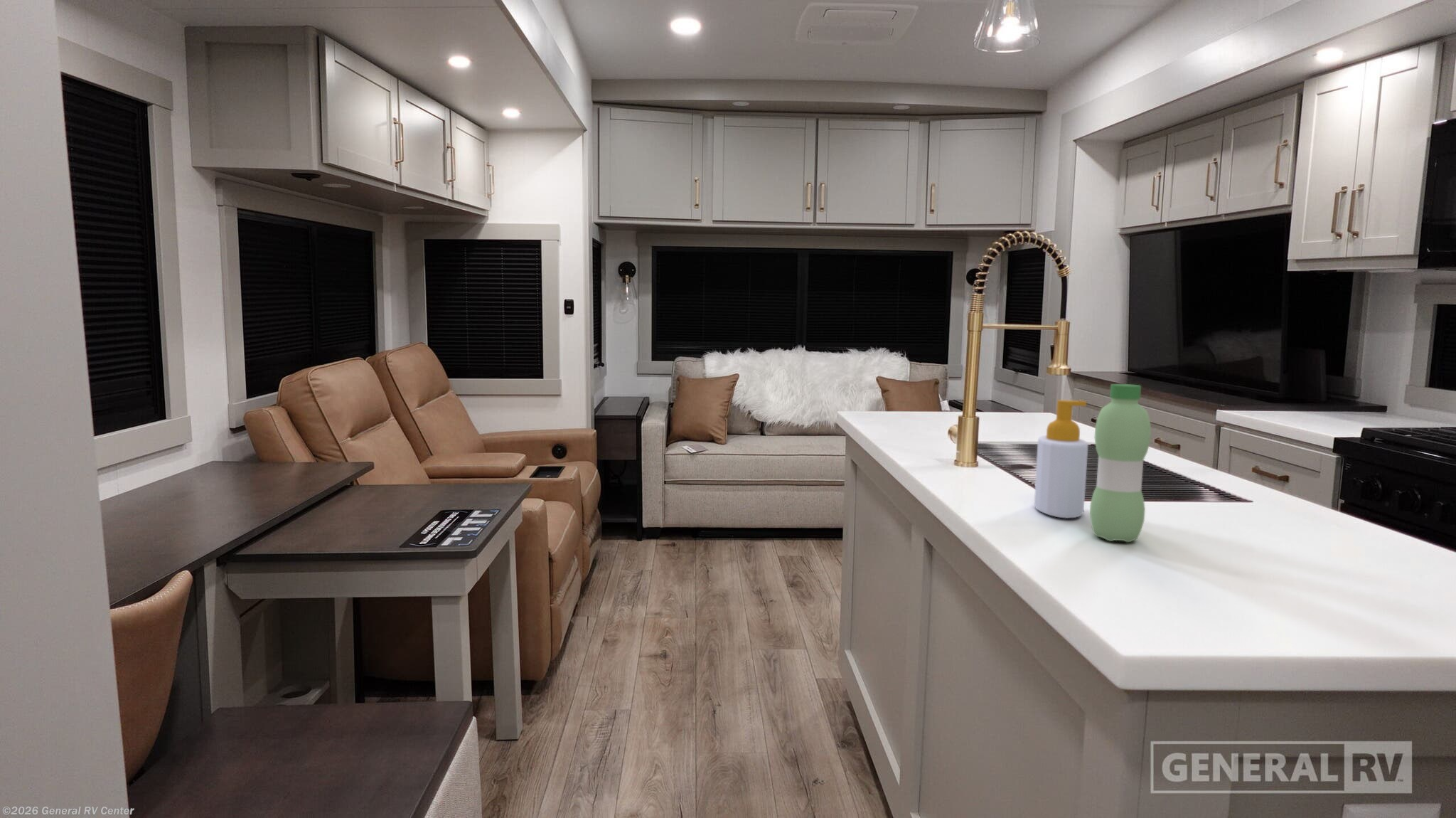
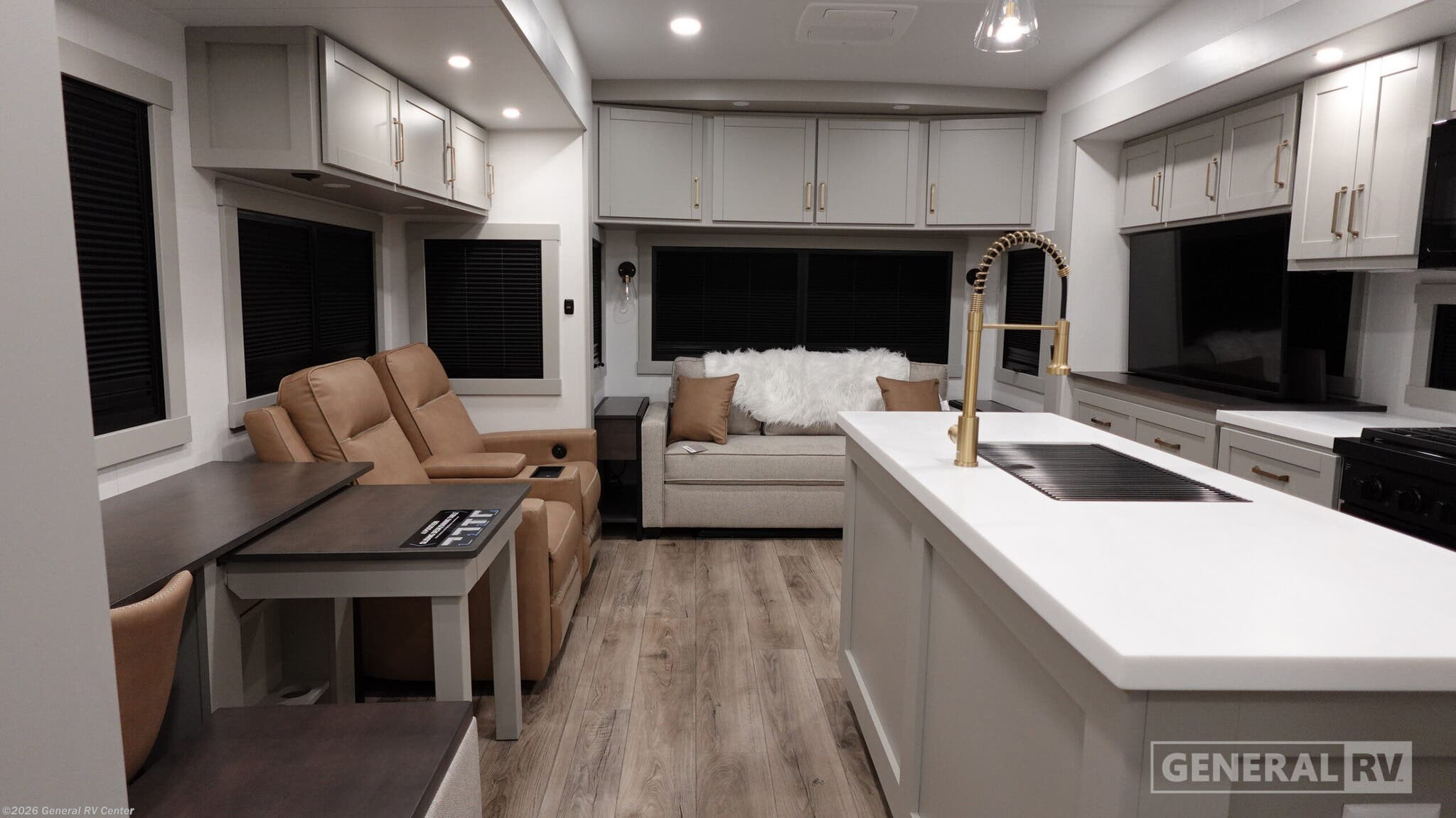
- water bottle [1089,383,1152,543]
- soap bottle [1034,399,1088,519]
